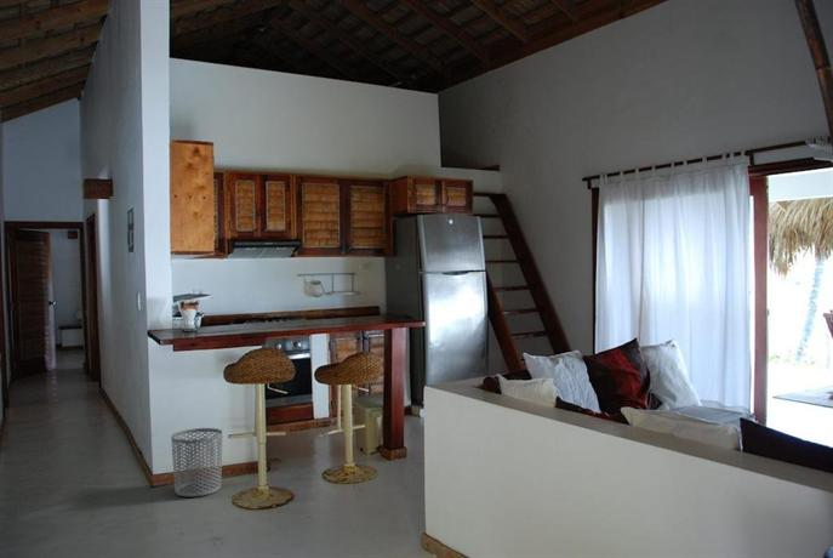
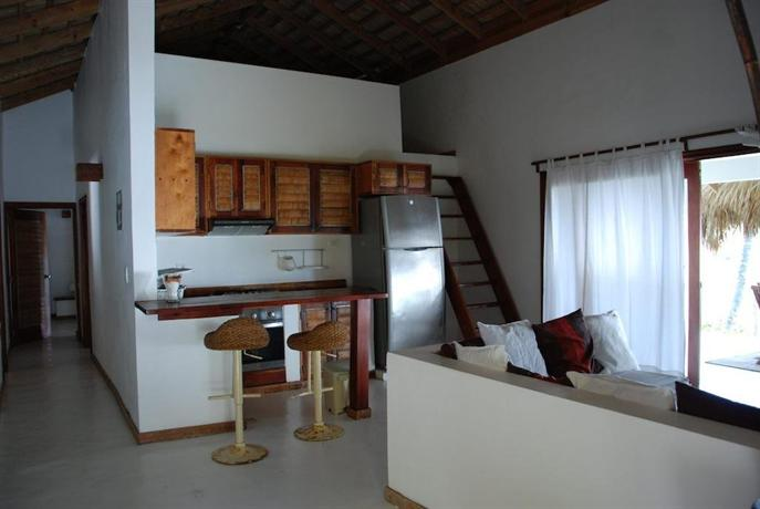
- waste bin [170,427,223,497]
